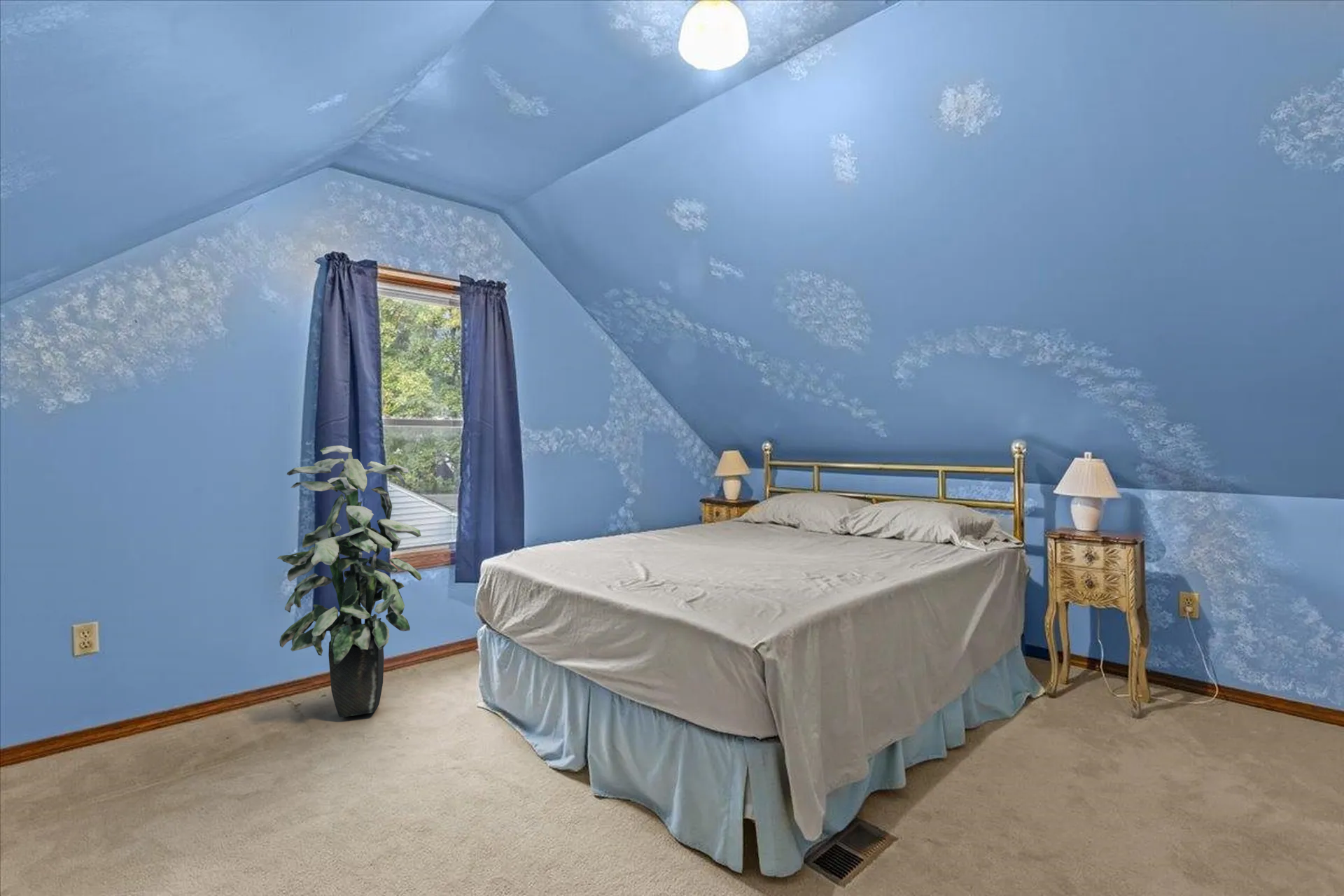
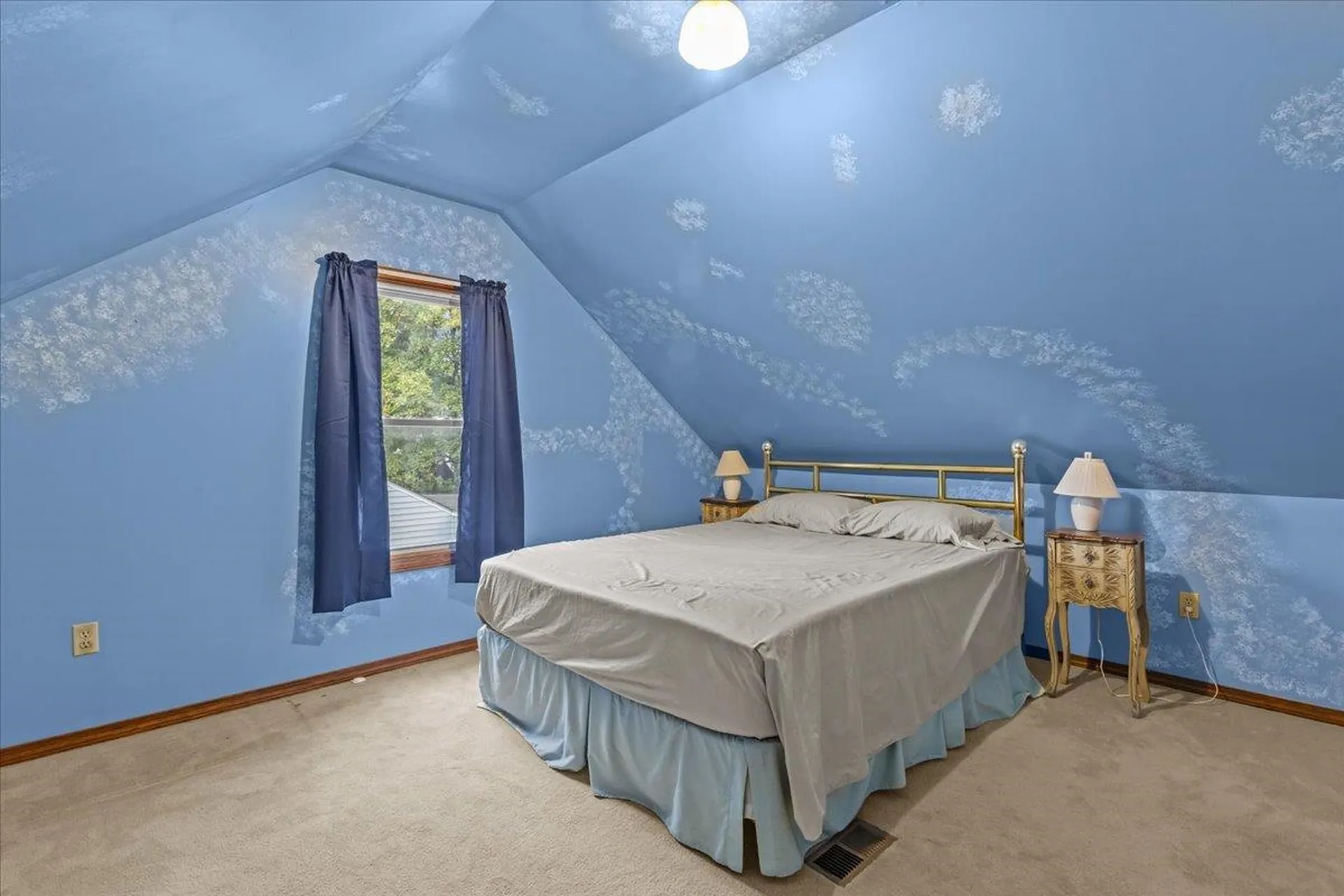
- indoor plant [276,445,423,718]
